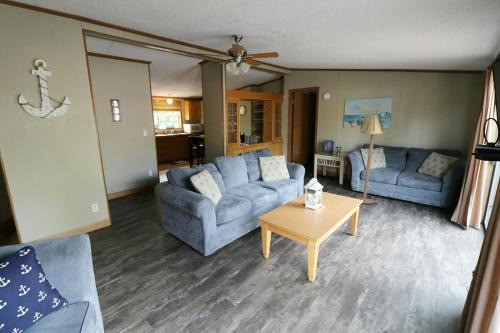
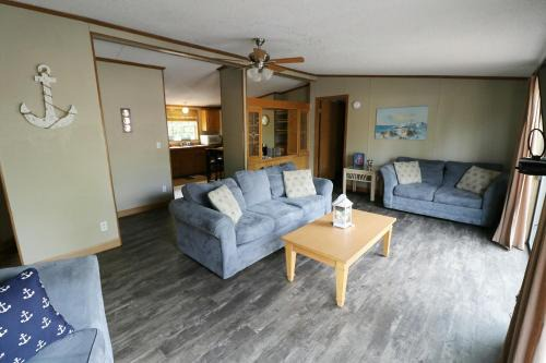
- floor lamp [355,112,385,204]
